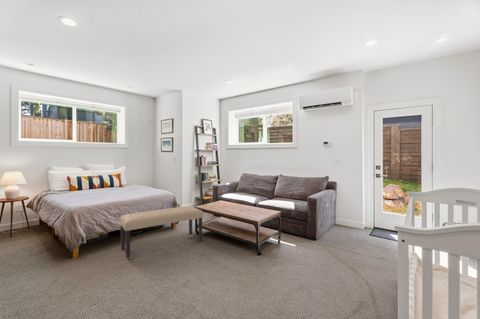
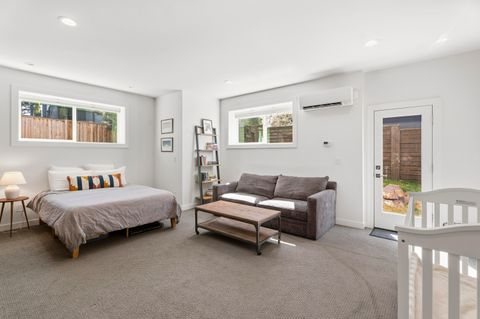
- bench [119,205,204,259]
